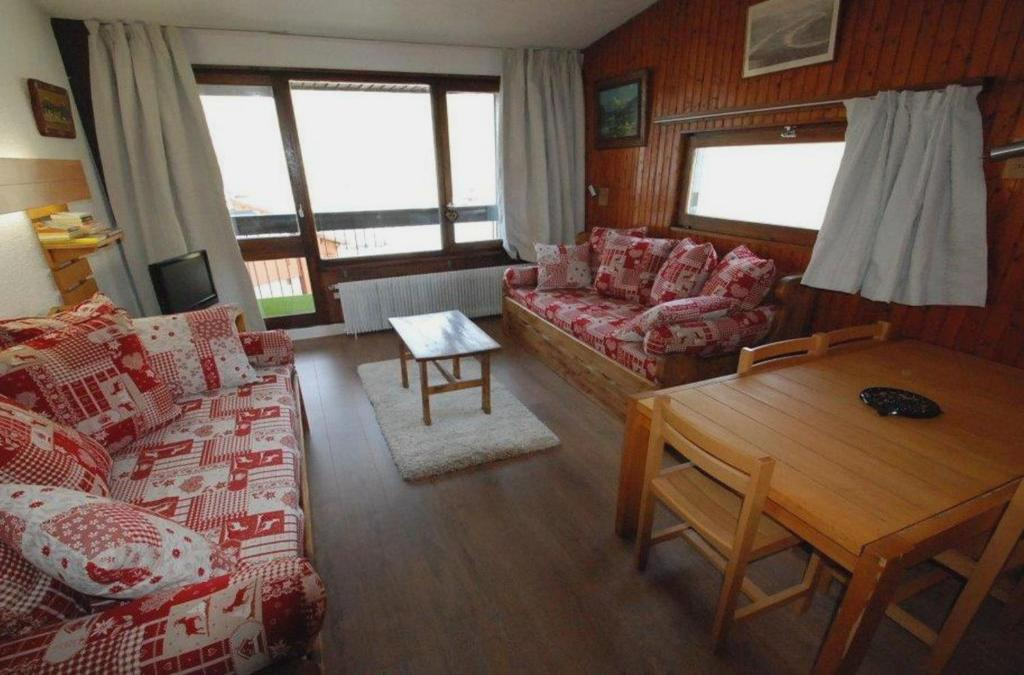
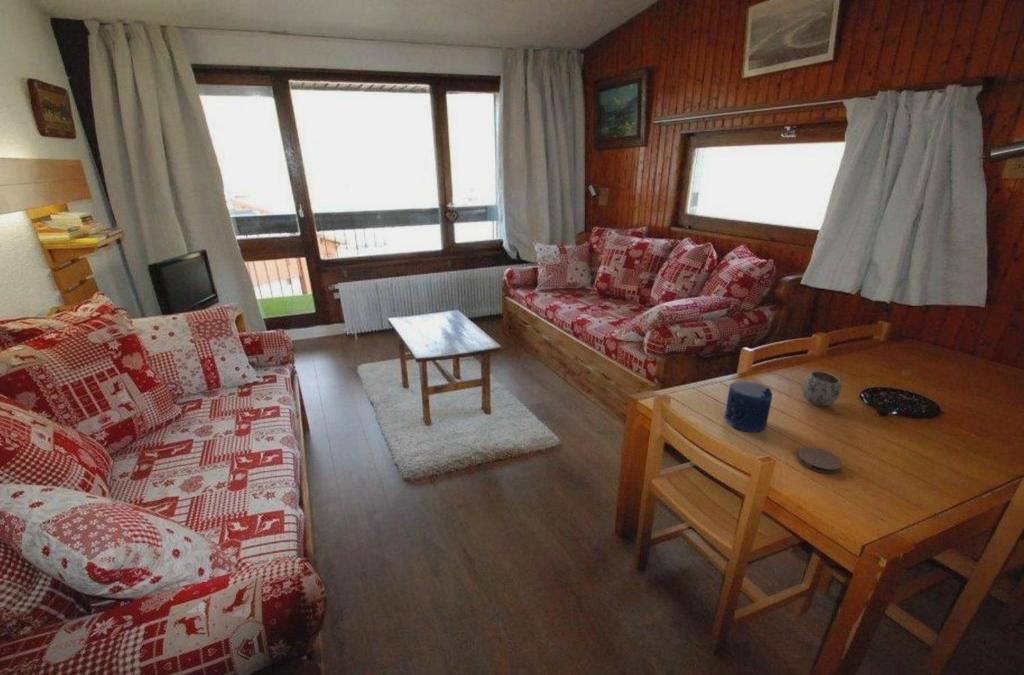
+ candle [724,380,773,433]
+ mug [801,370,842,407]
+ coaster [797,446,843,475]
